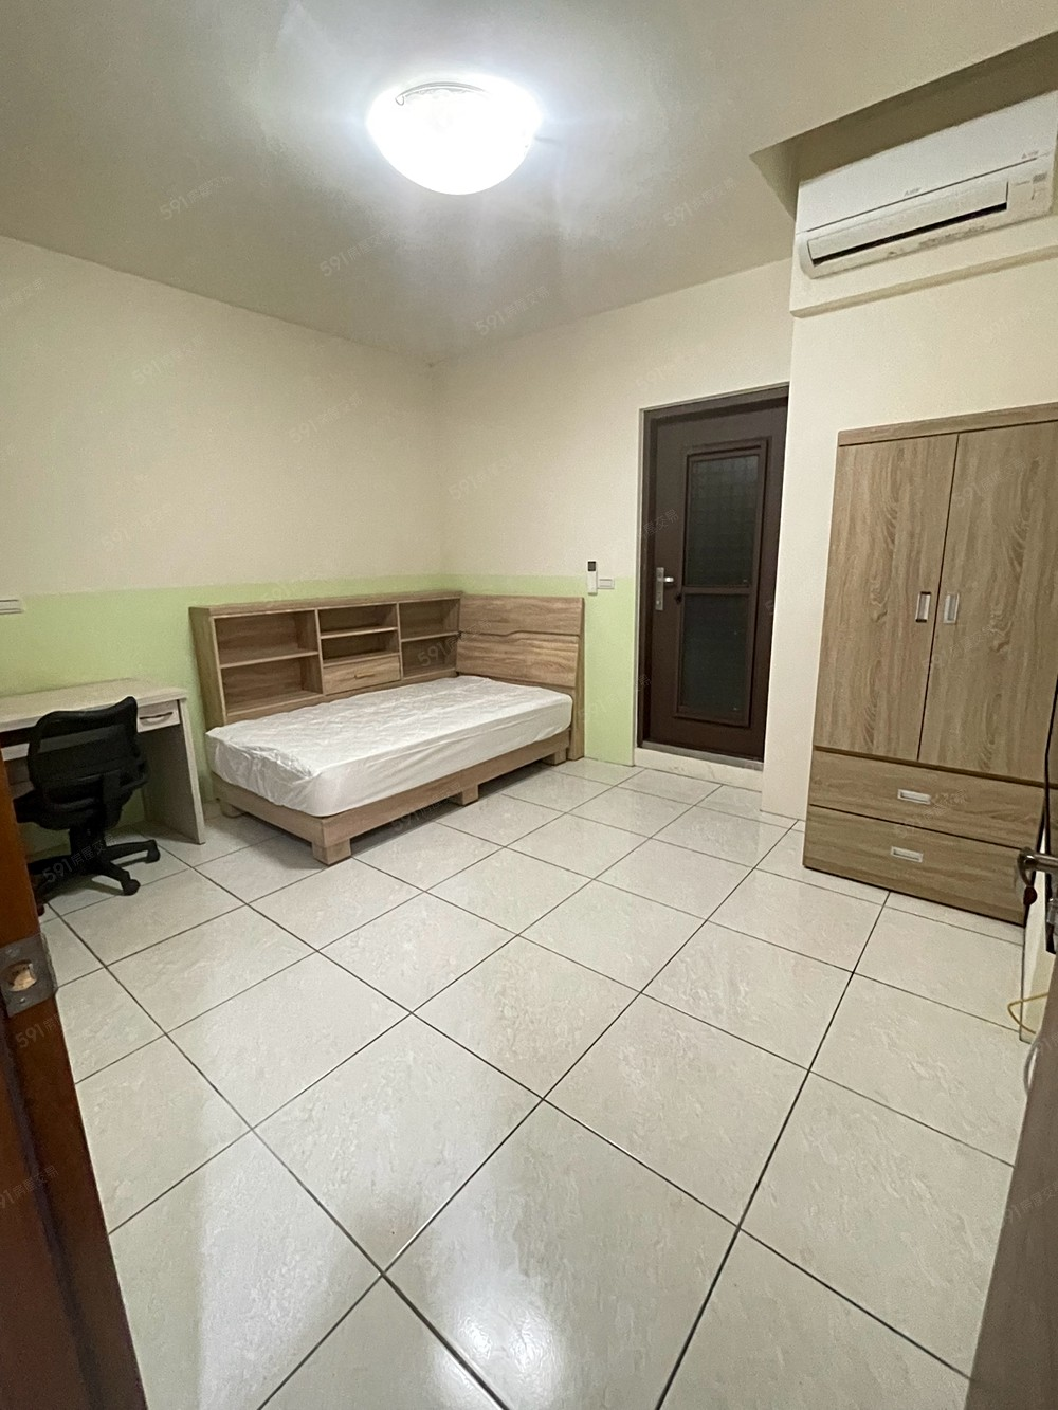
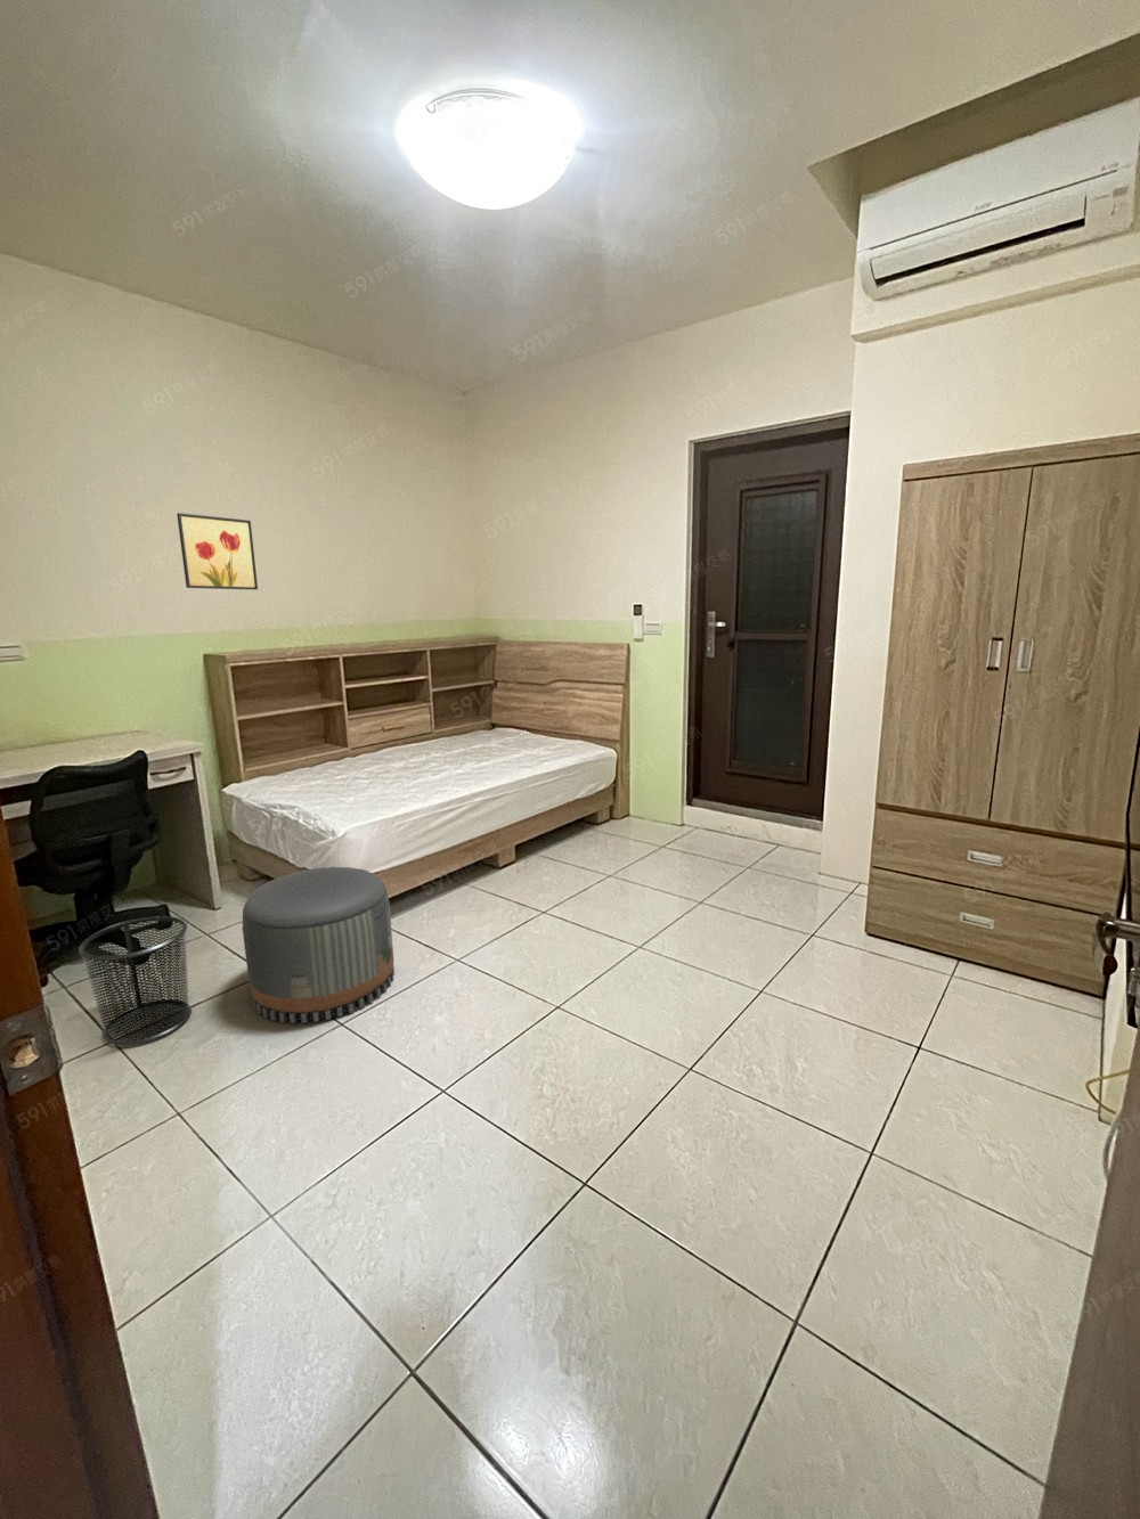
+ pouf [242,867,395,1025]
+ wall art [176,511,259,590]
+ waste bin [78,915,193,1046]
